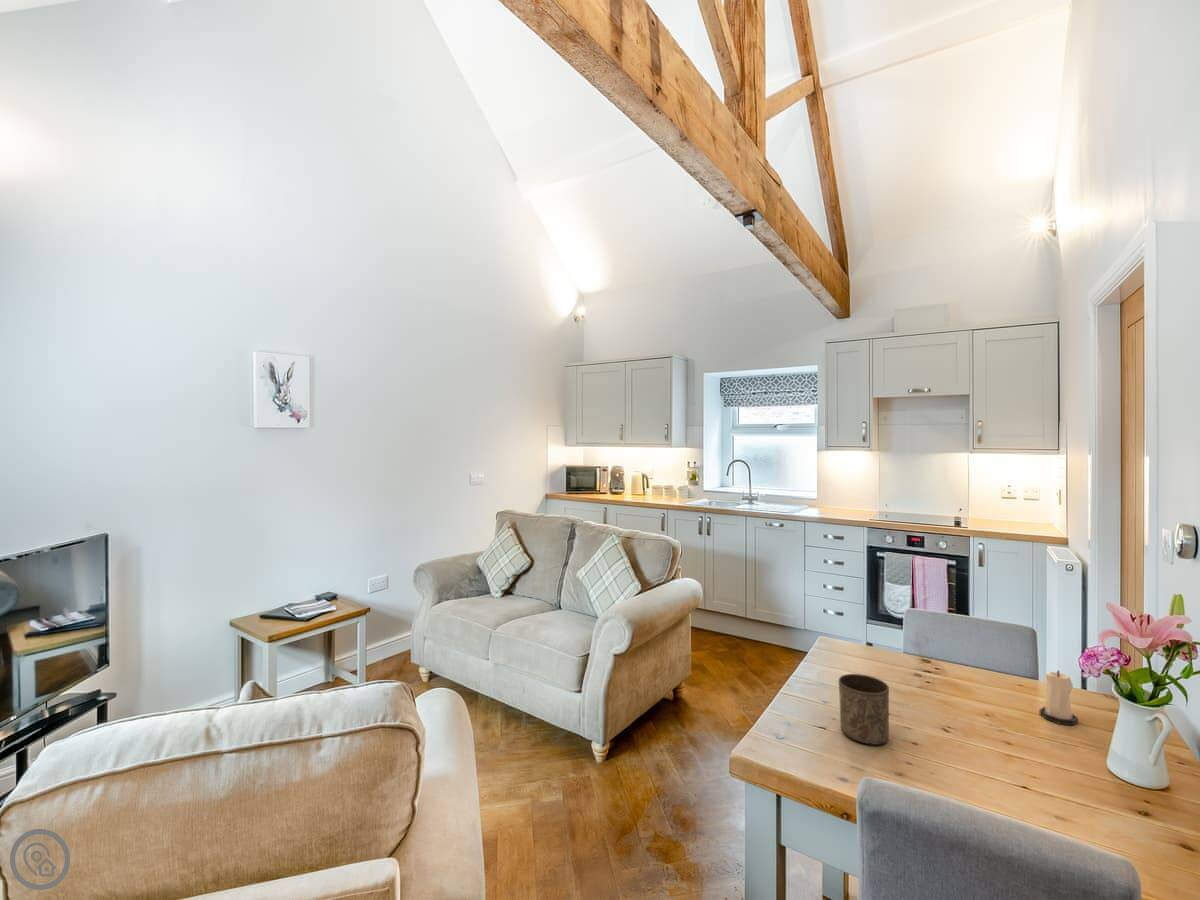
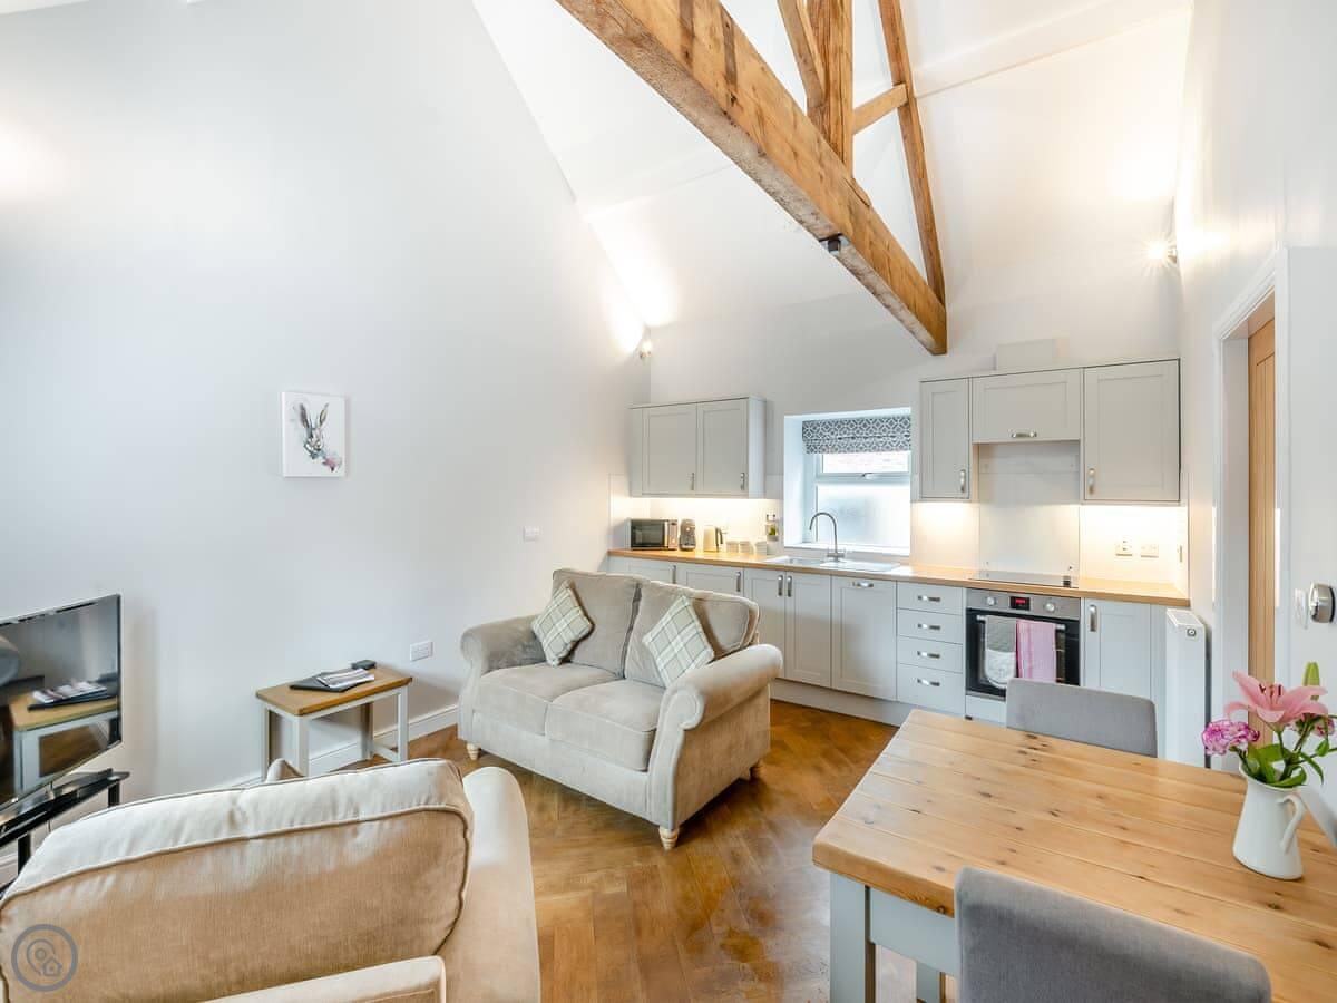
- cup [838,673,890,746]
- candle [1039,669,1079,726]
